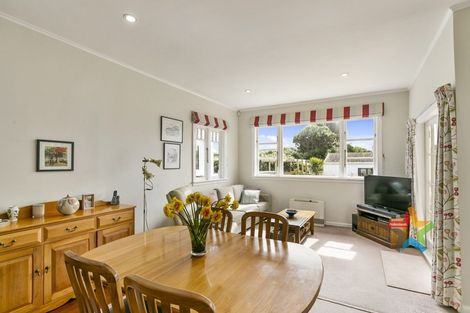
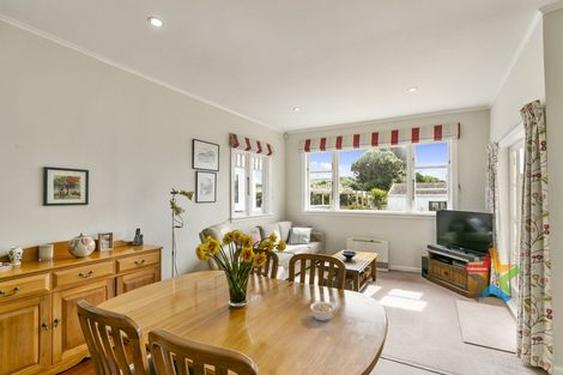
+ legume [309,300,337,322]
